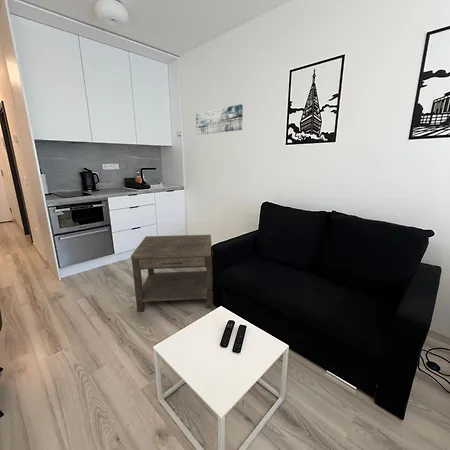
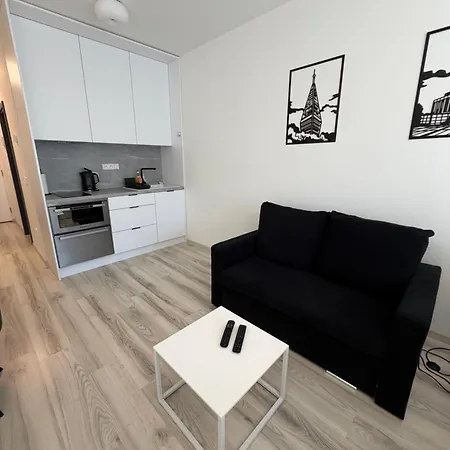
- side table [130,234,214,313]
- wall art [195,103,244,136]
